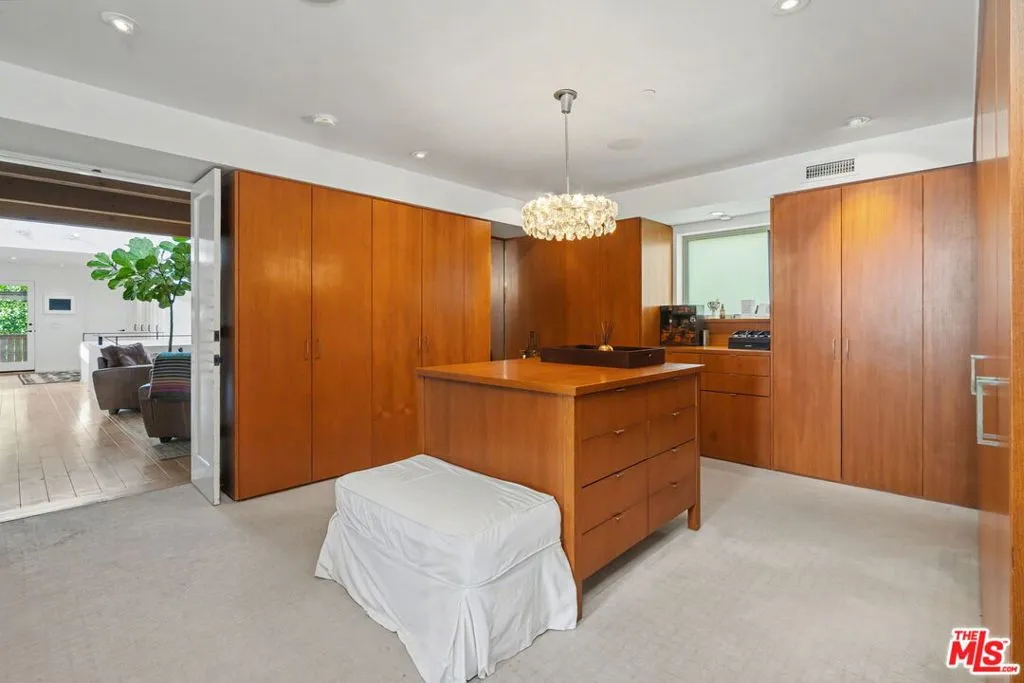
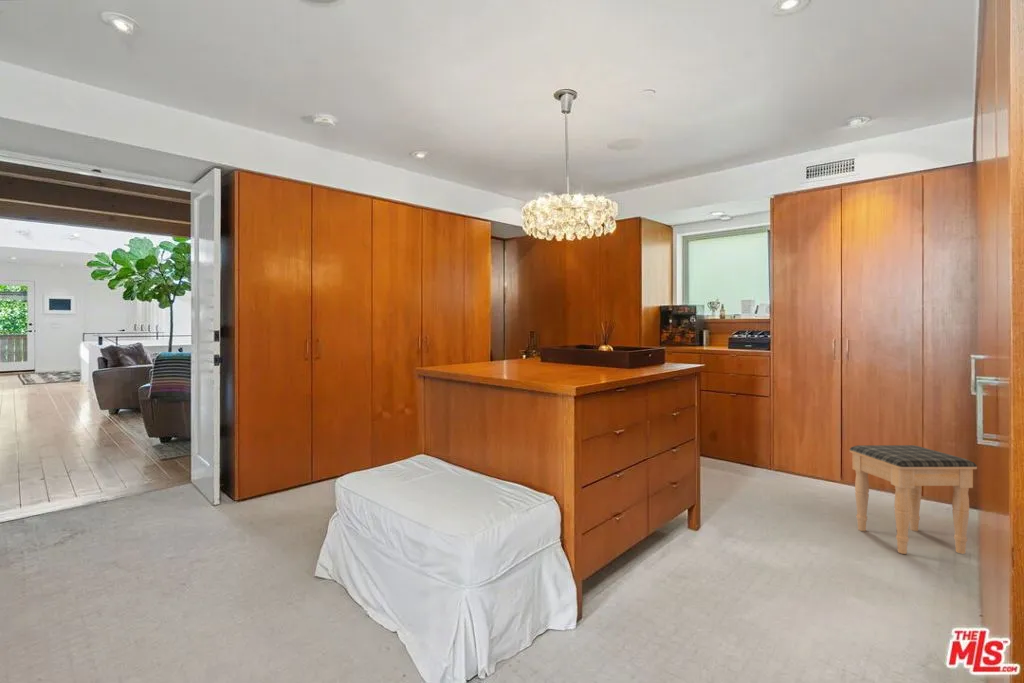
+ footstool [848,444,978,555]
